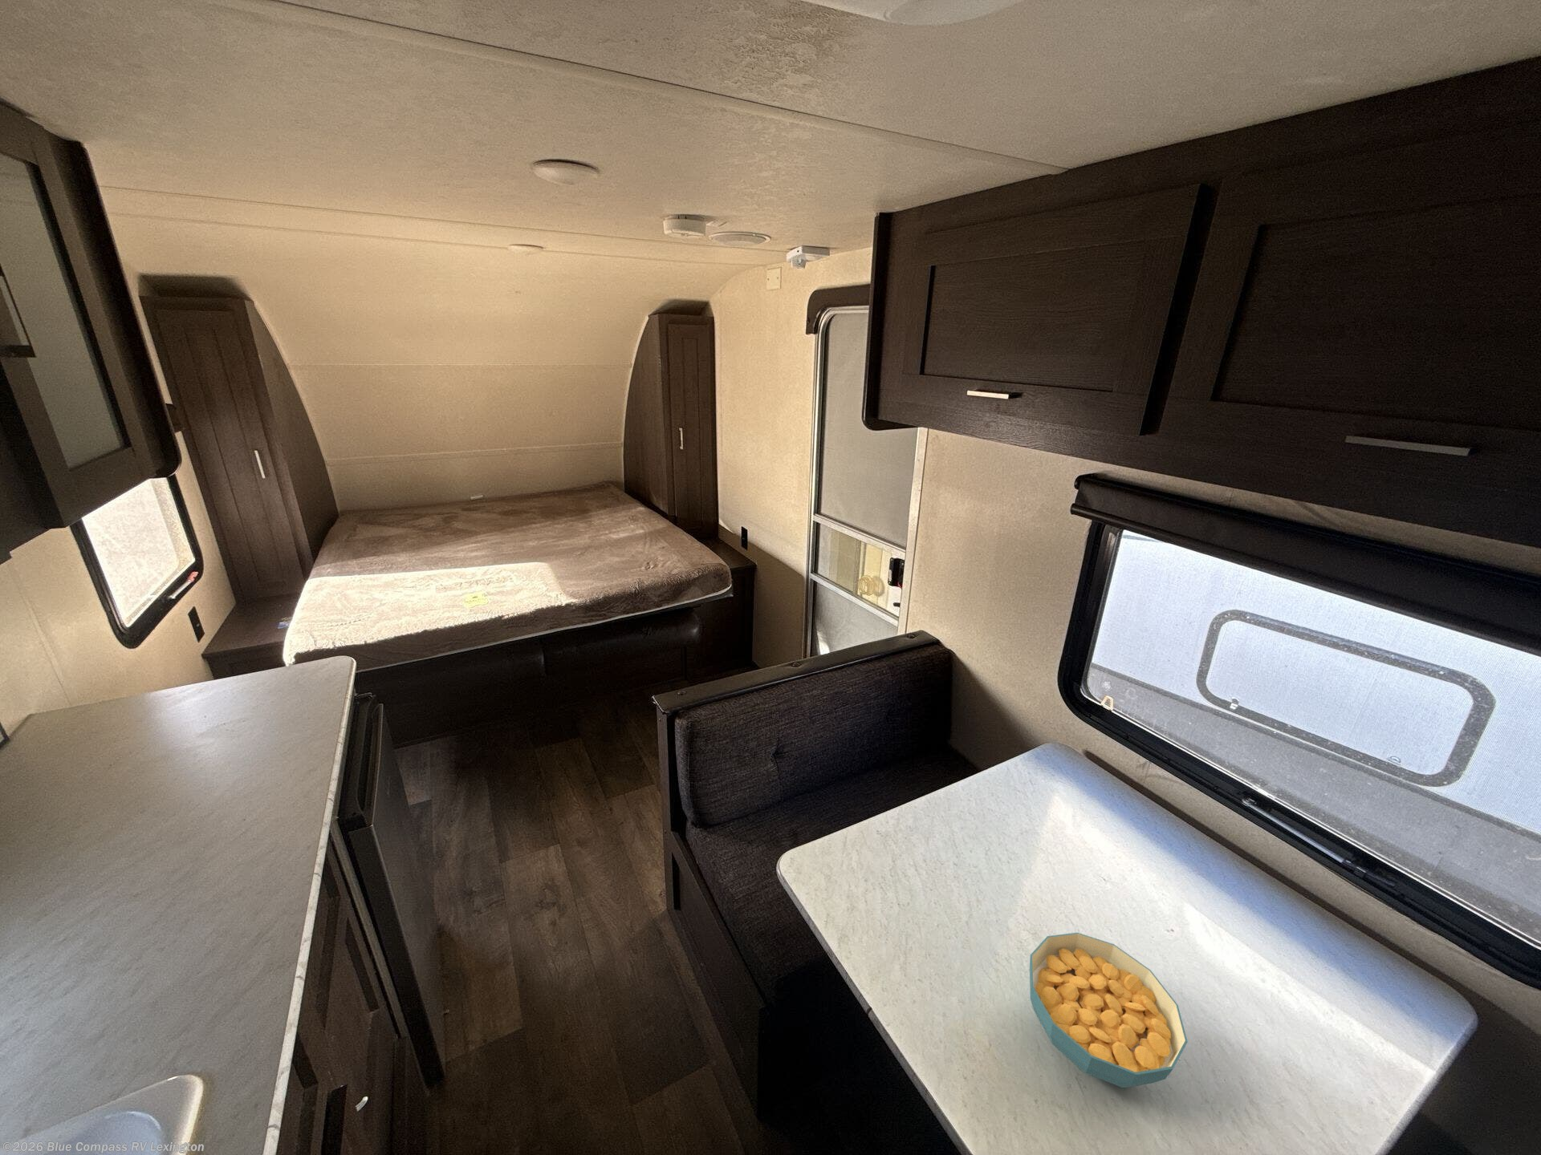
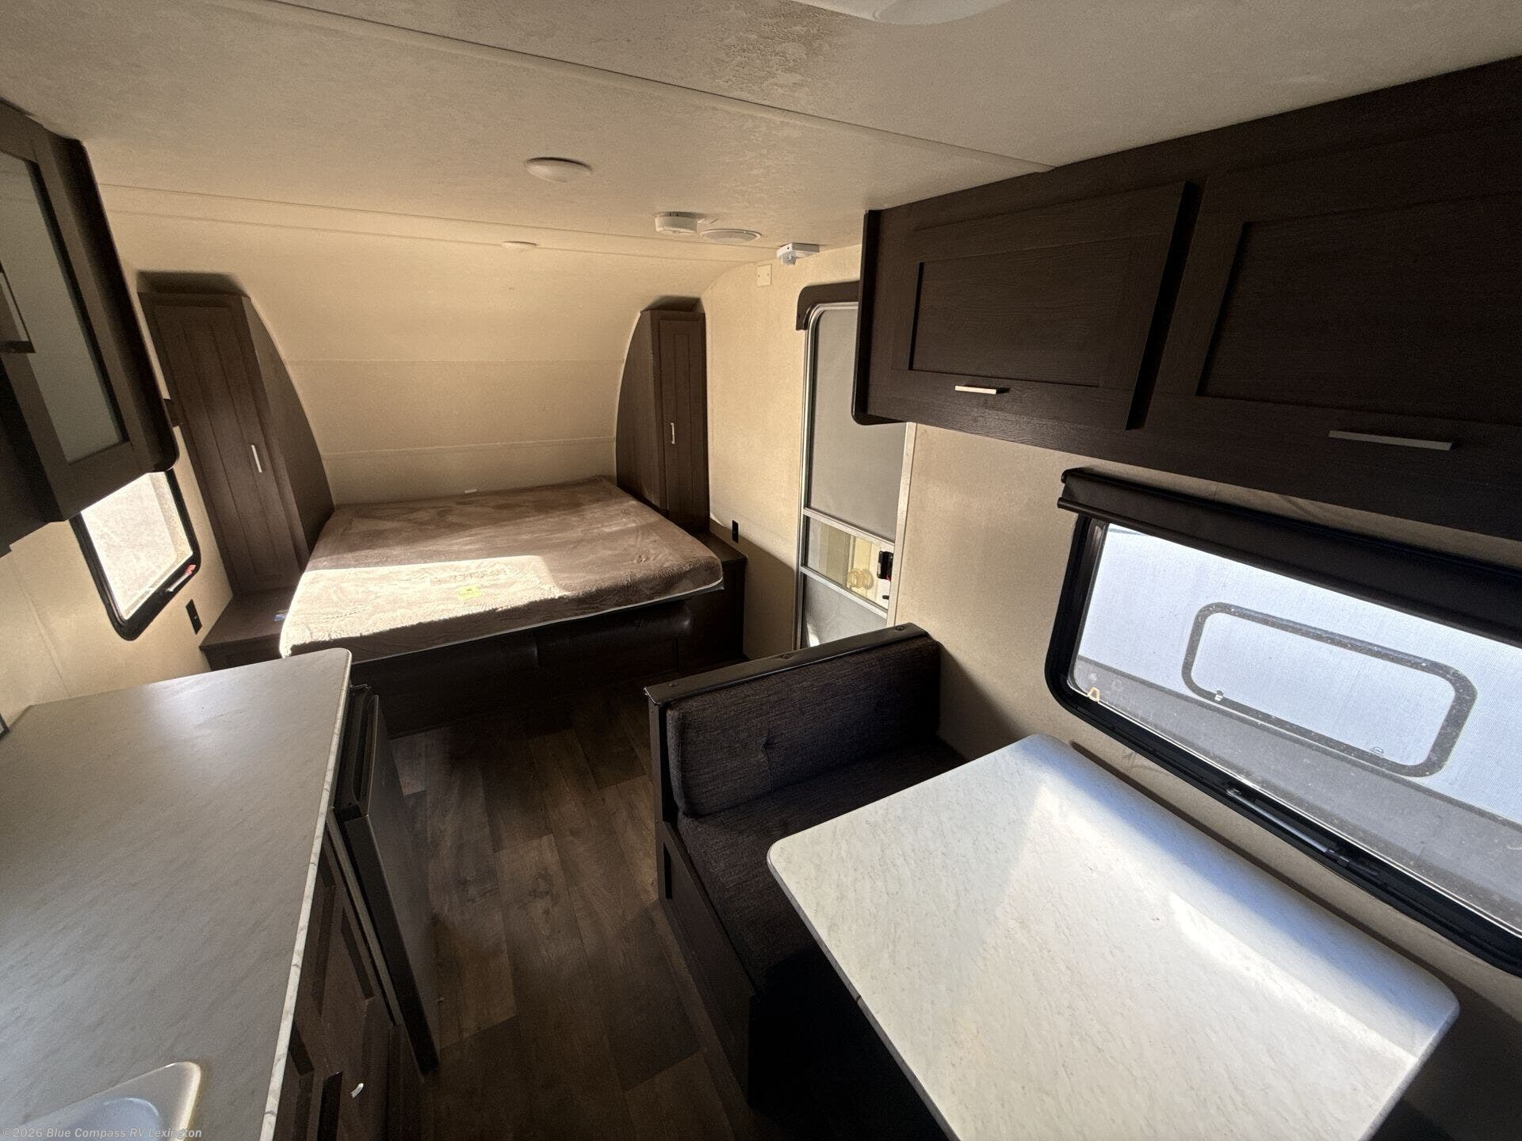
- cereal bowl [1029,932,1188,1088]
